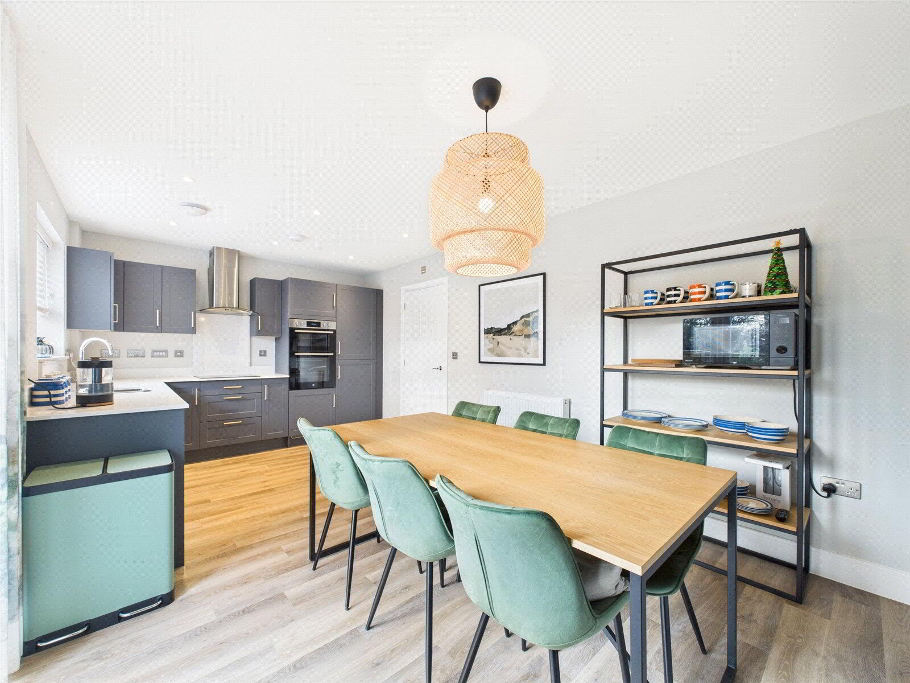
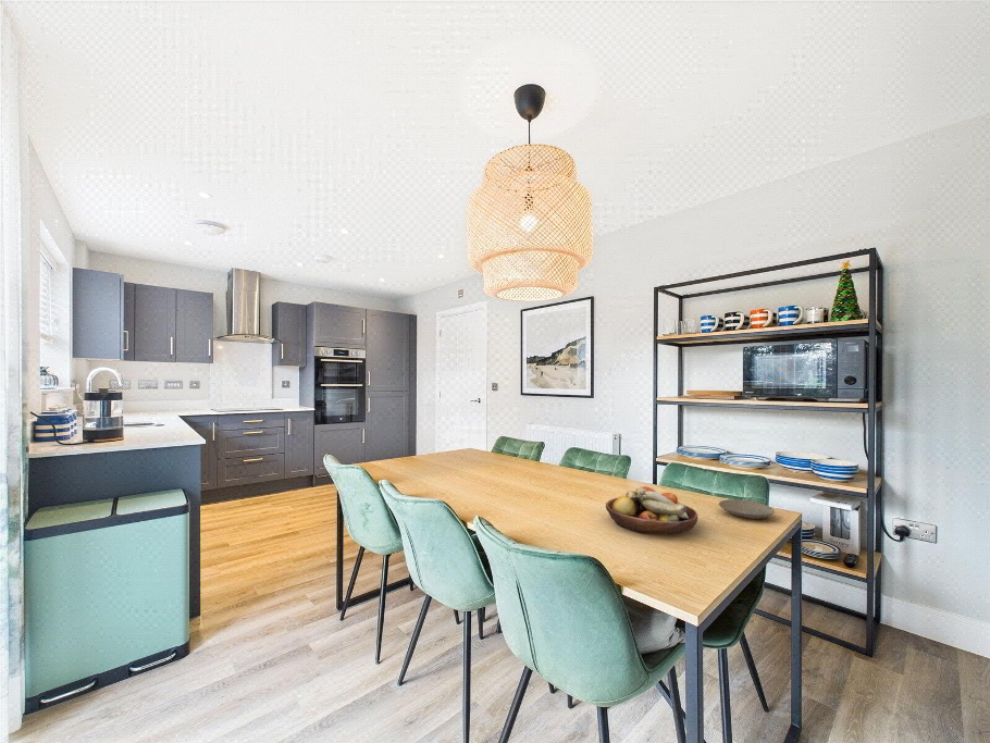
+ fruit bowl [605,485,698,536]
+ plate [718,498,776,520]
